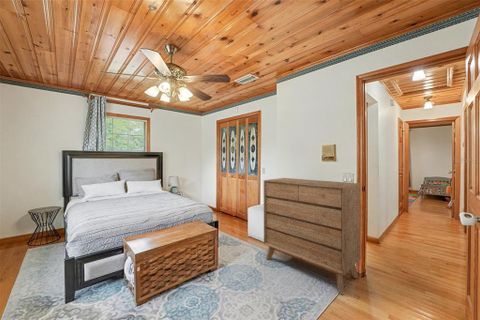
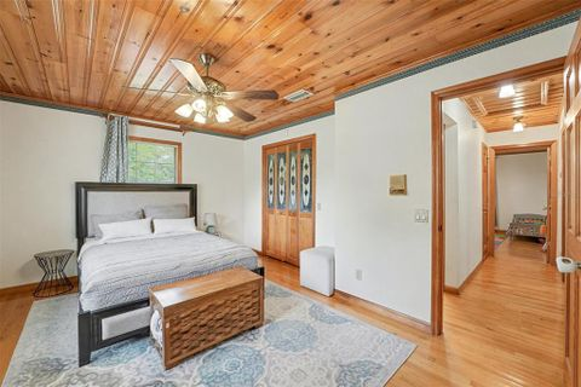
- dresser [263,177,361,295]
